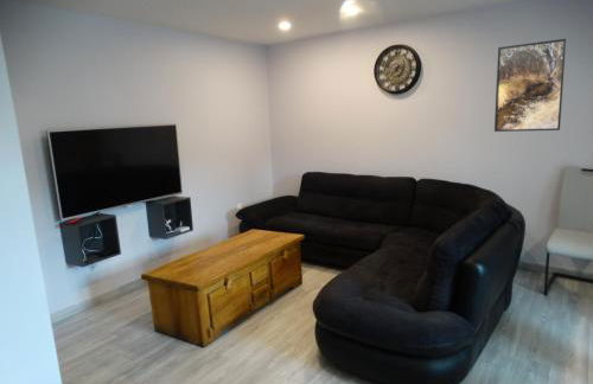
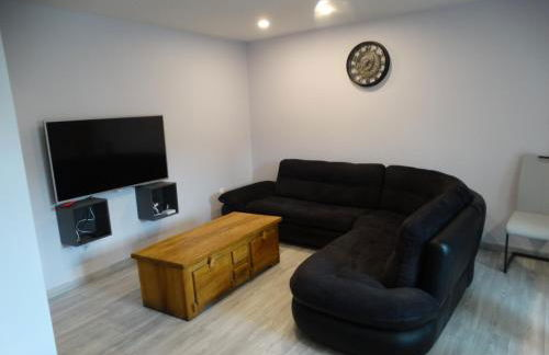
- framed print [493,38,567,133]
